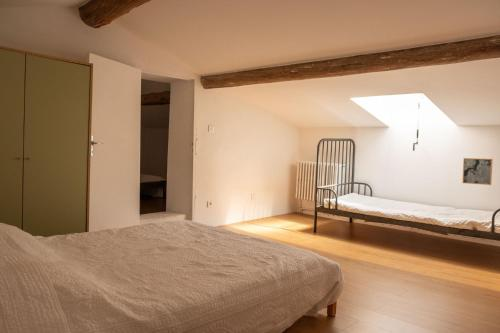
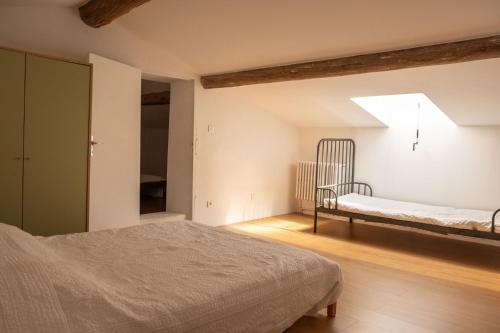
- wall art [462,157,494,186]
